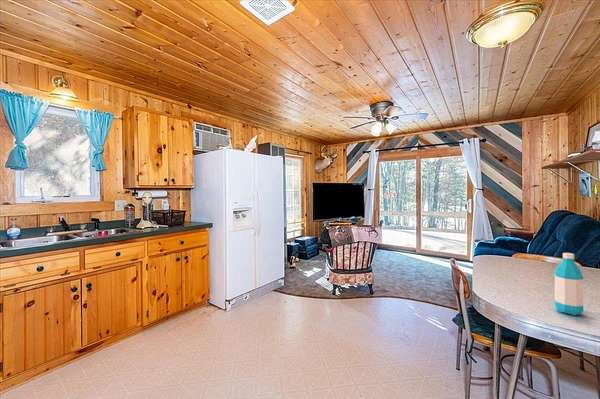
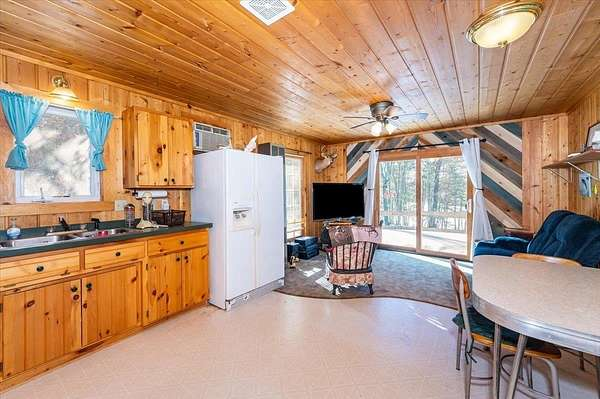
- water bottle [553,252,585,316]
